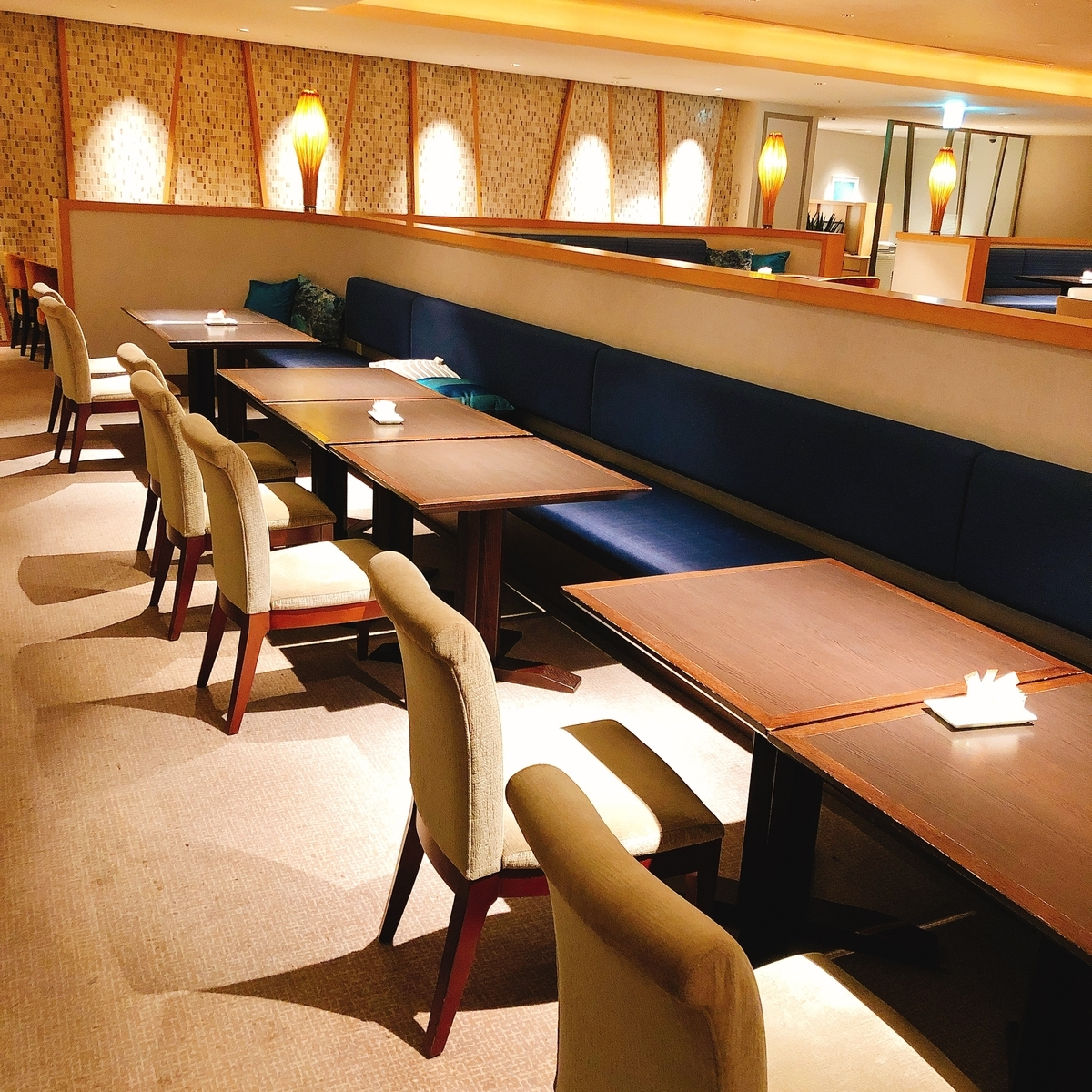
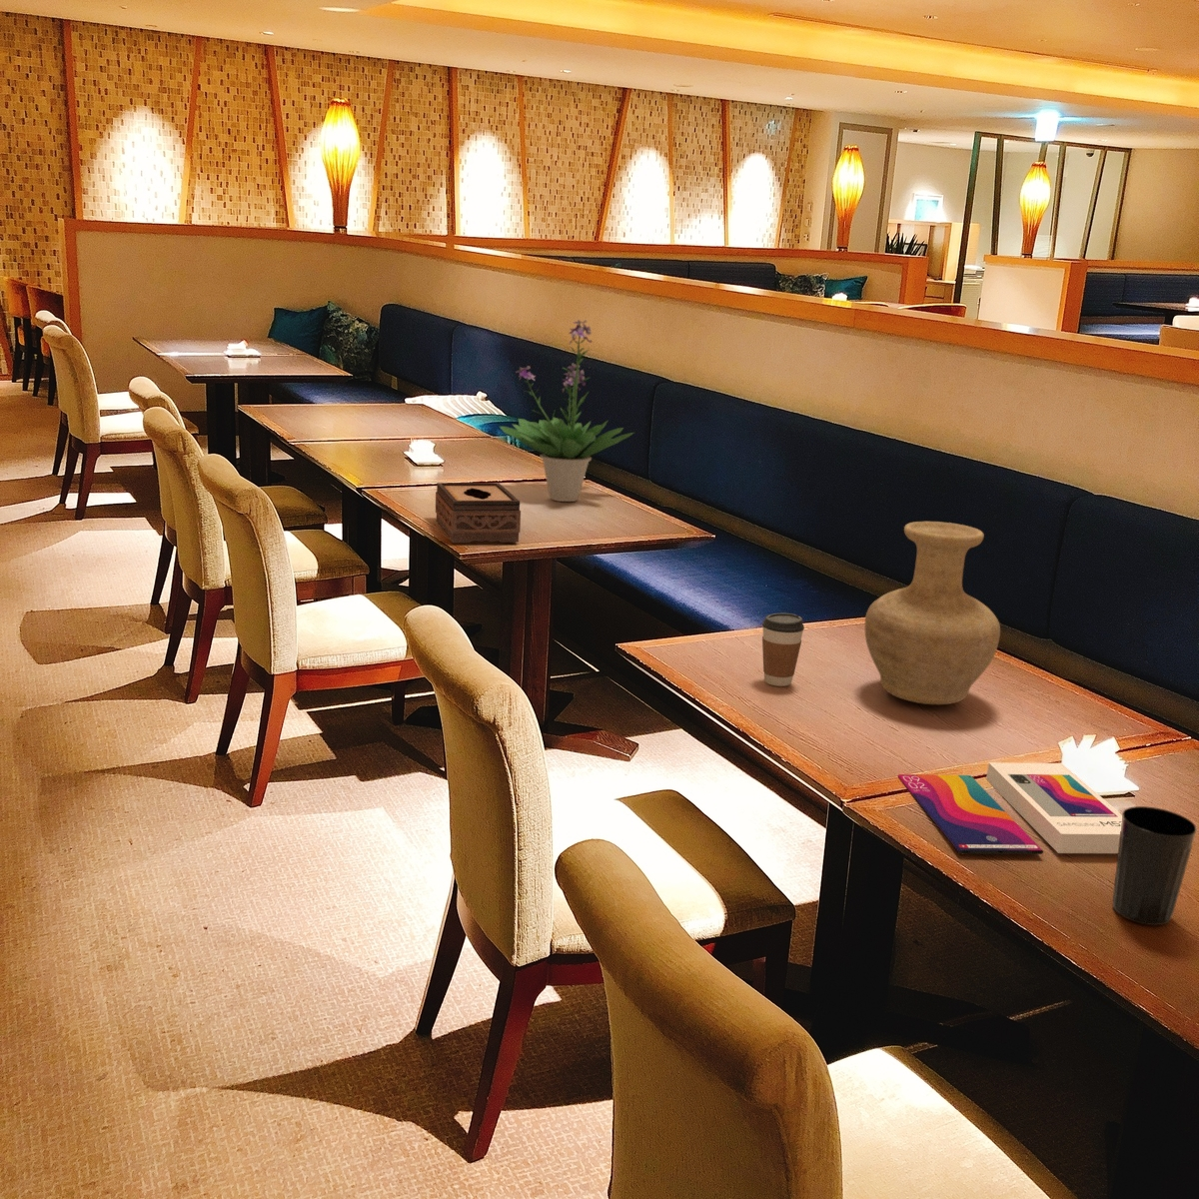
+ vase [864,520,1001,705]
+ potted plant [498,318,636,503]
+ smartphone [897,761,1122,855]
+ cup [1112,805,1198,927]
+ coffee cup [761,613,805,687]
+ tissue box [435,482,522,544]
